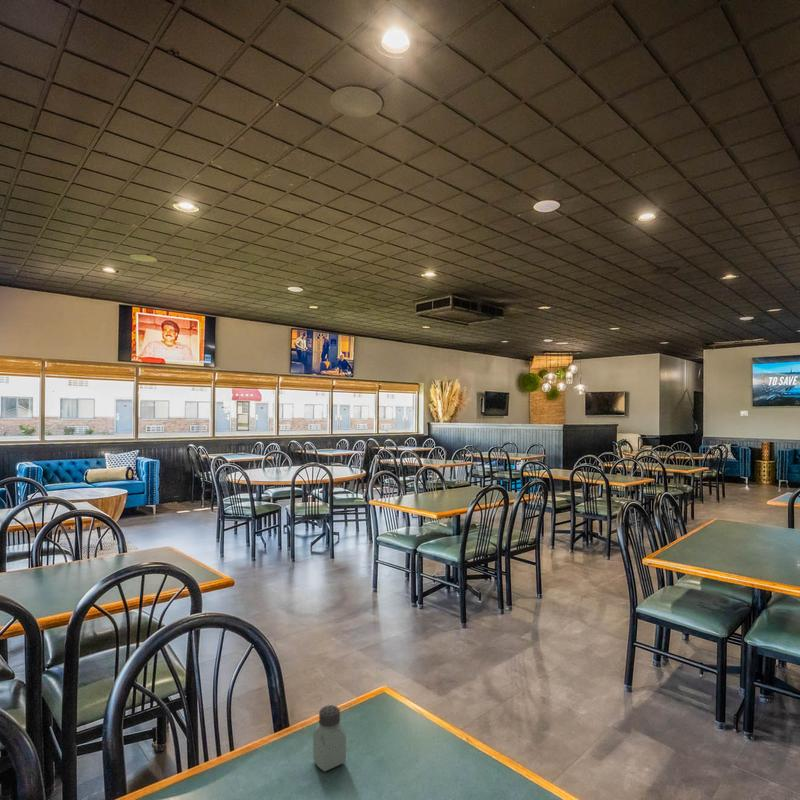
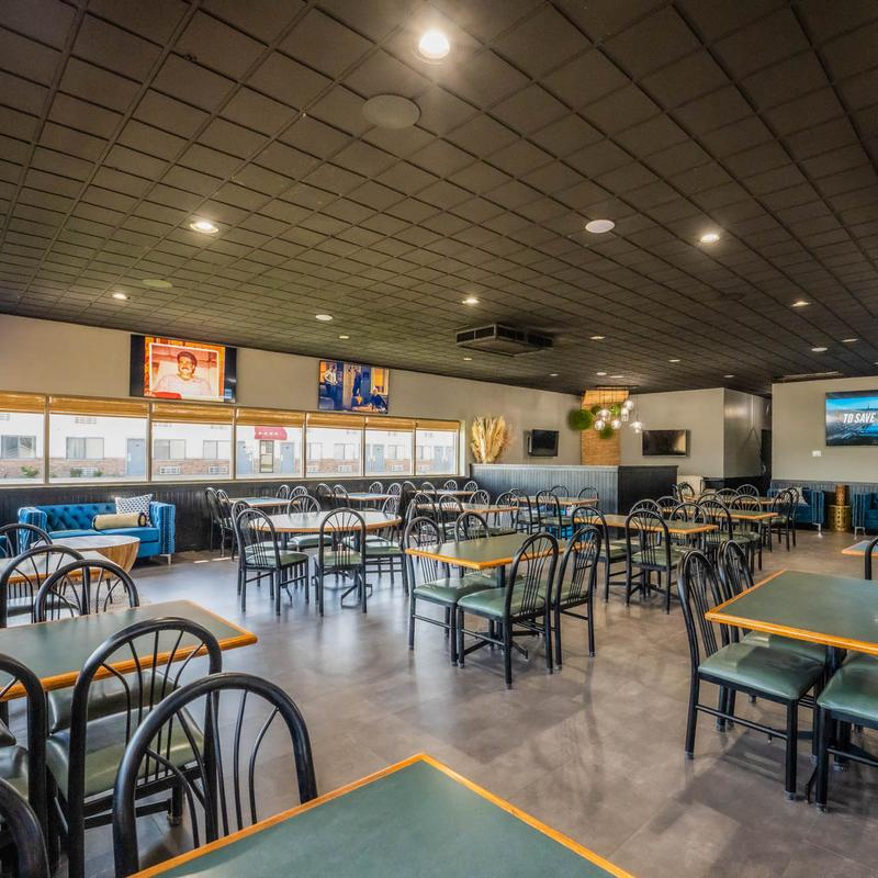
- saltshaker [312,704,347,773]
